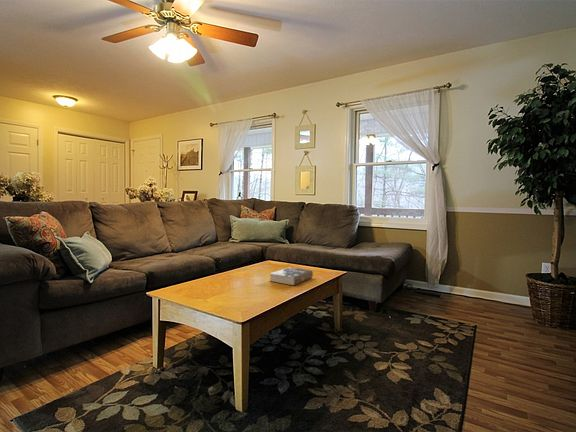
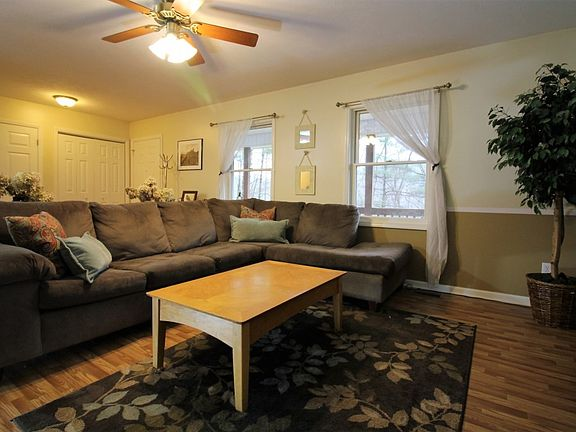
- book [269,266,314,286]
